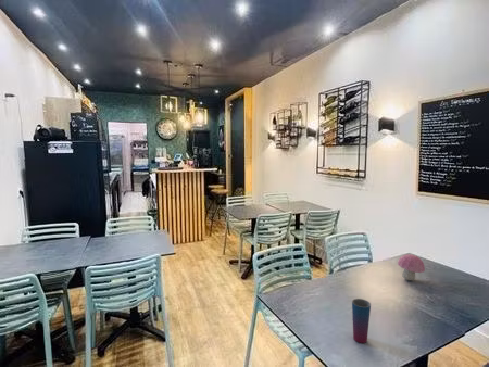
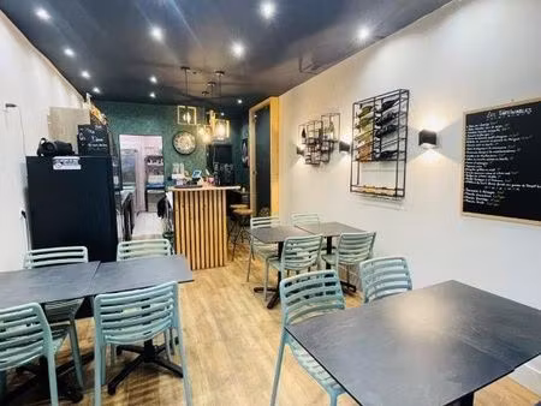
- decorative object [397,253,426,281]
- cup [351,298,372,344]
